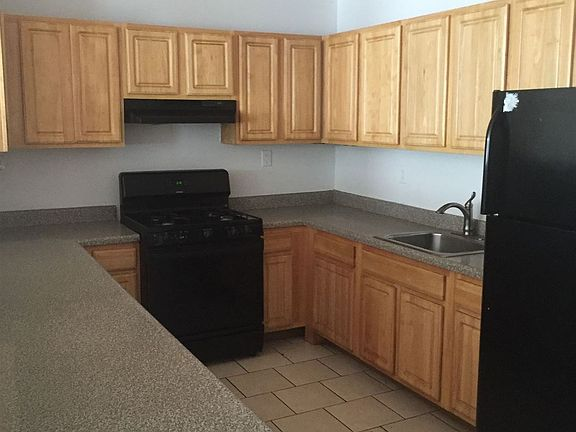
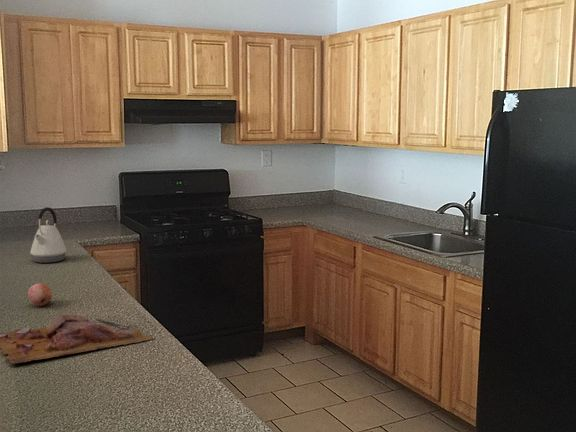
+ fruit [27,282,53,307]
+ kettle [29,206,68,264]
+ cutting board [0,313,156,364]
